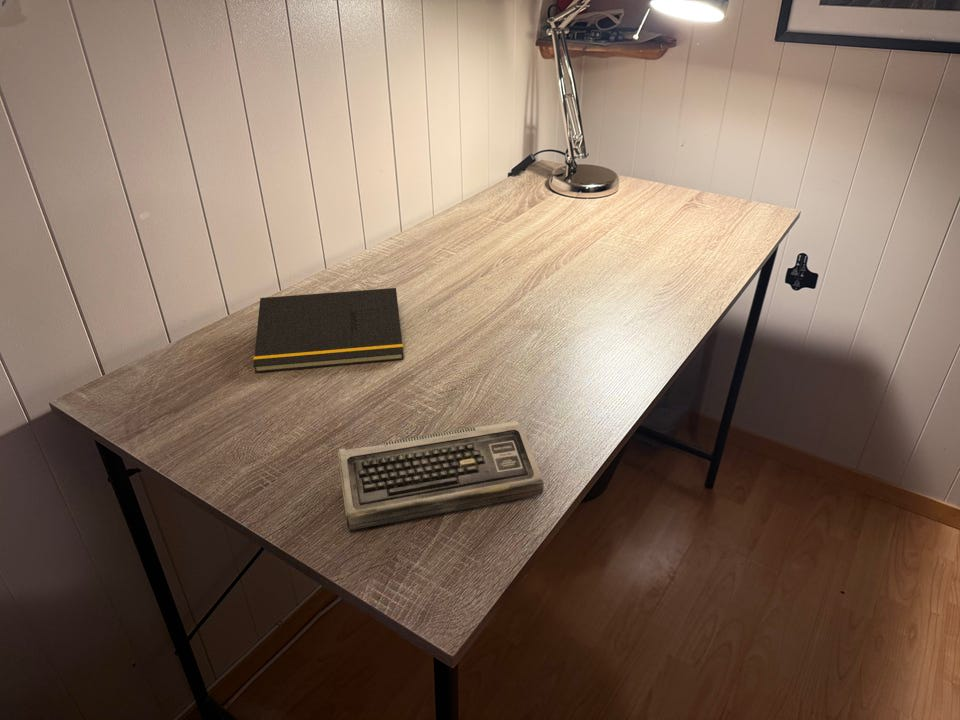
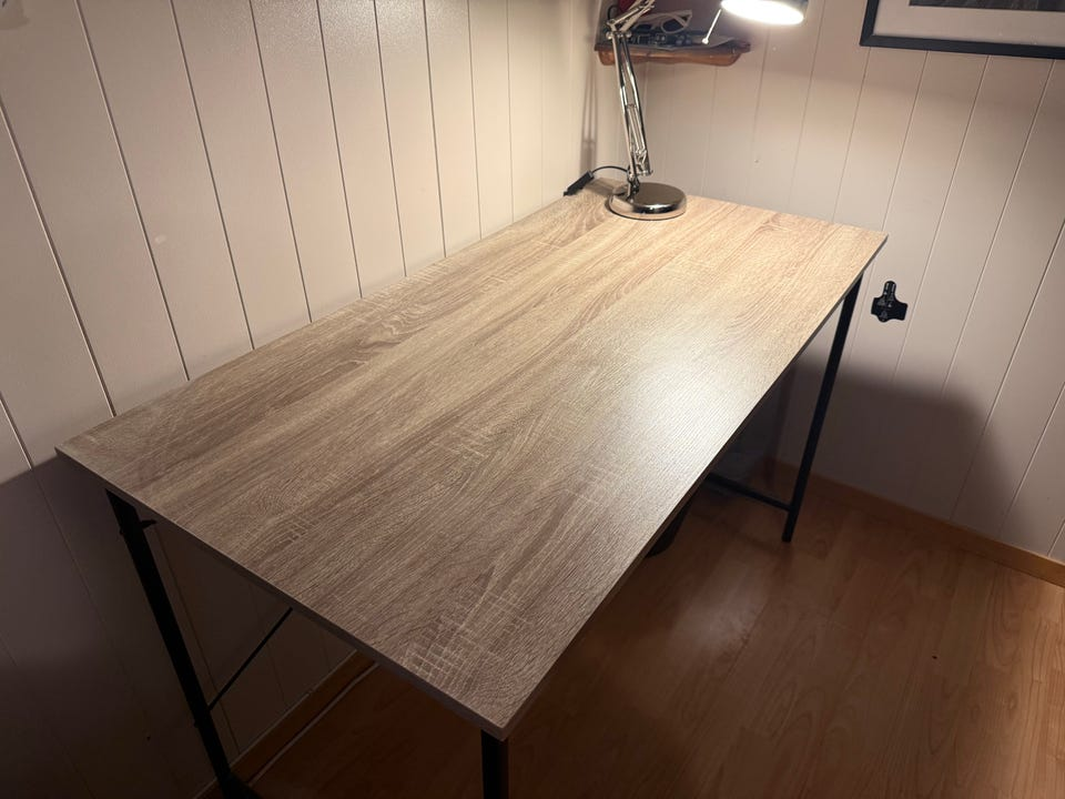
- notepad [252,287,405,374]
- keyboard [337,420,545,531]
